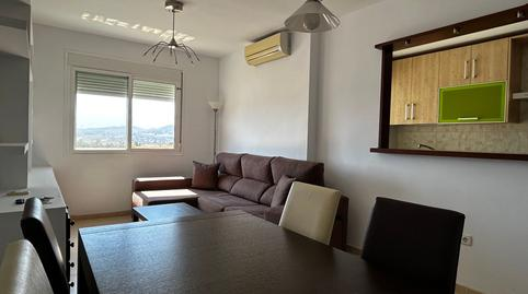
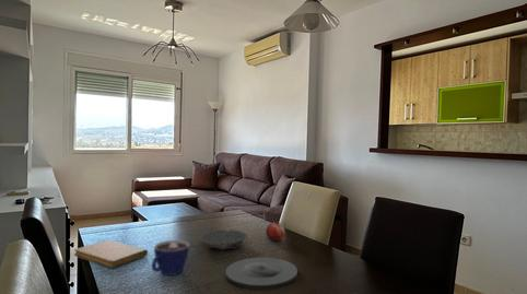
+ plate [224,257,298,291]
+ fruit [265,219,285,242]
+ cup [151,239,190,277]
+ bowl [199,228,249,251]
+ notebook [73,239,149,269]
